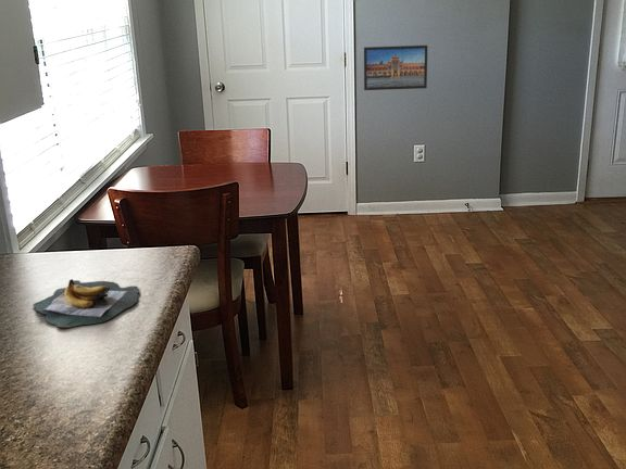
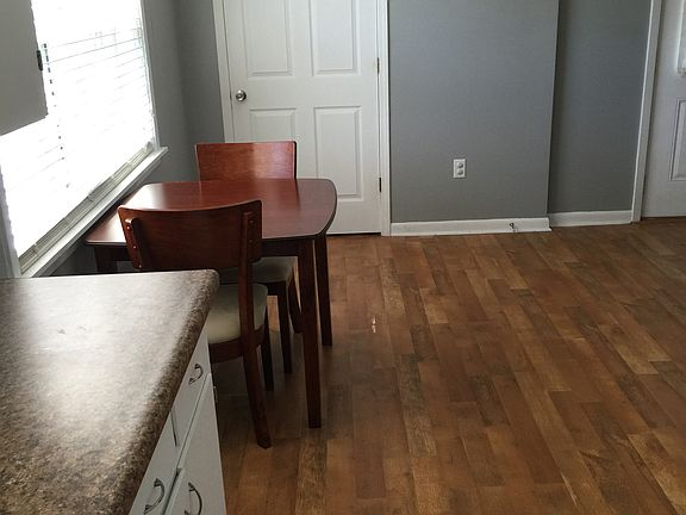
- banana bunch [32,278,141,329]
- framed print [363,45,428,91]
